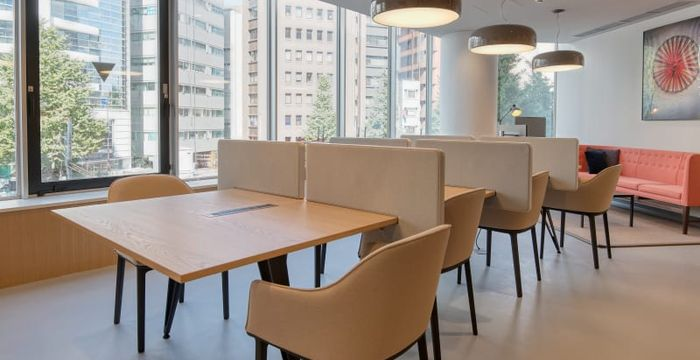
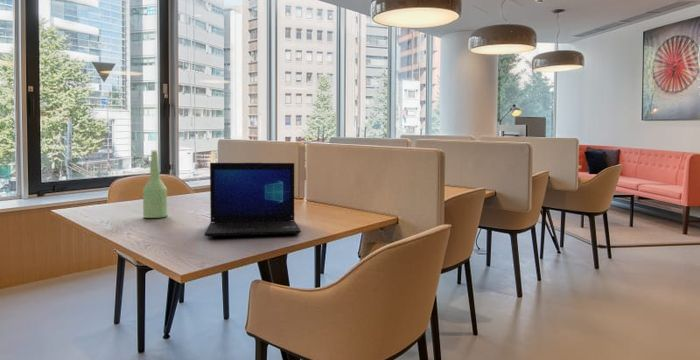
+ laptop [204,162,302,237]
+ bottle [142,150,168,219]
